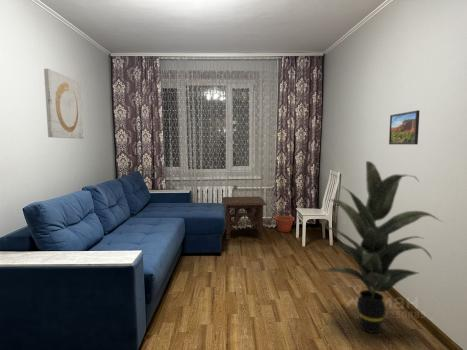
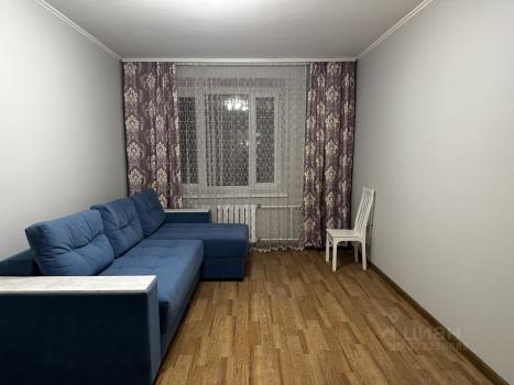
- indoor plant [324,160,443,334]
- wall art [43,68,84,140]
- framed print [388,109,420,145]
- side table [221,196,268,241]
- plant pot [274,215,296,233]
